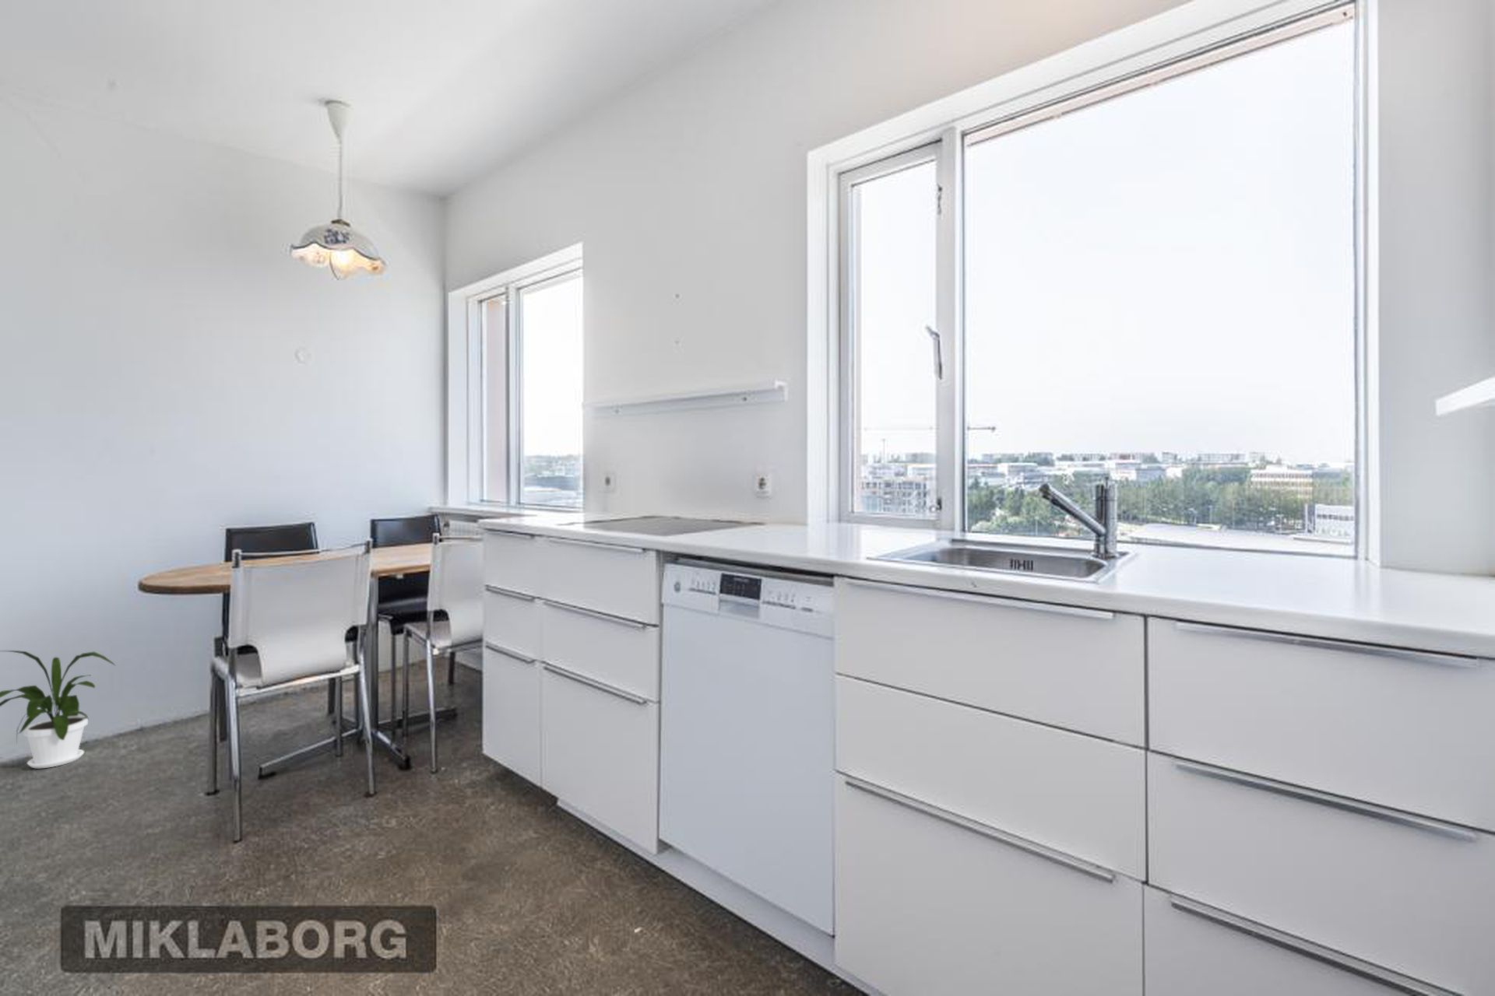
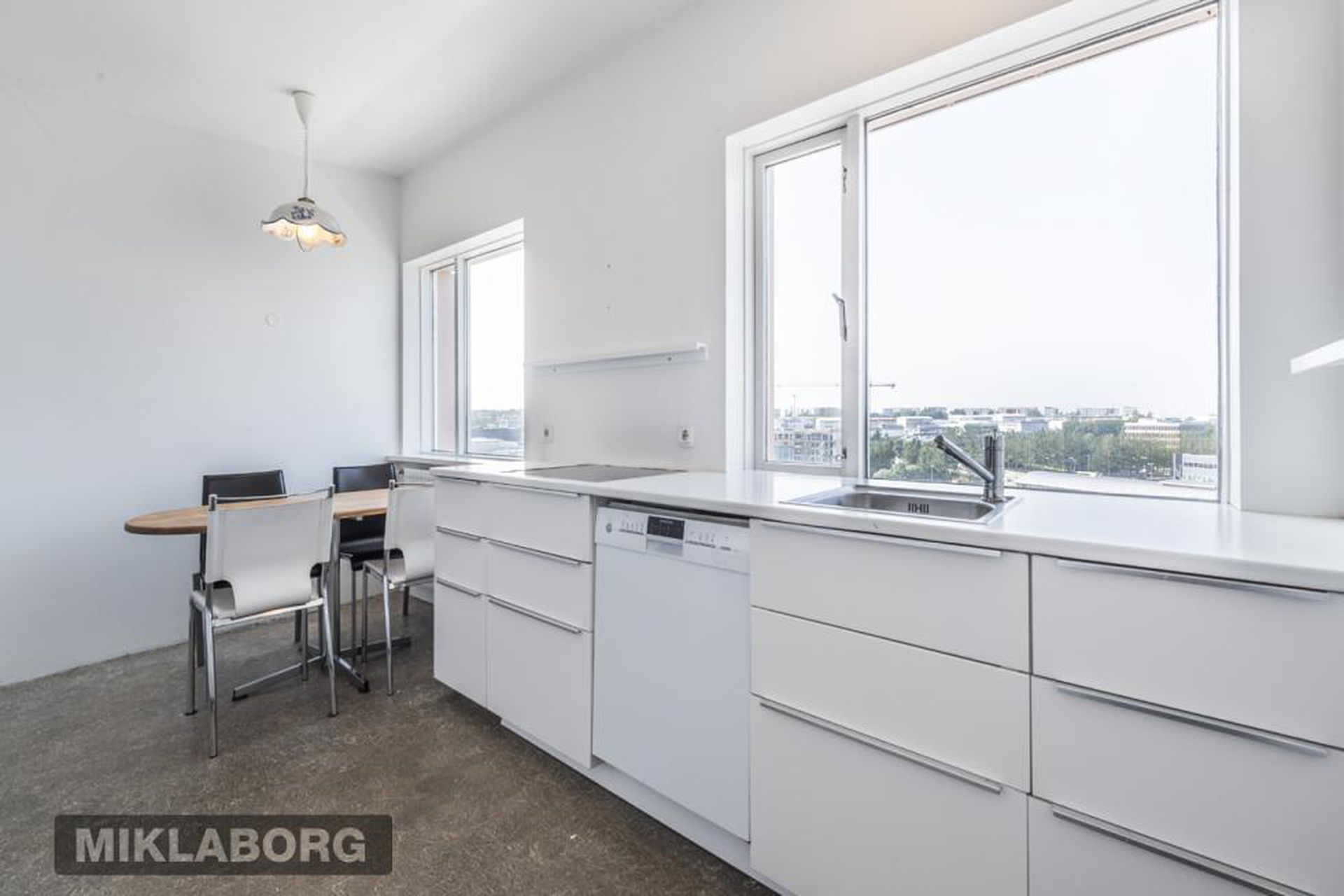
- house plant [0,649,117,769]
